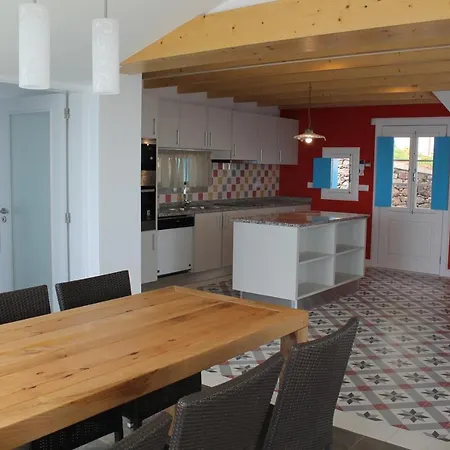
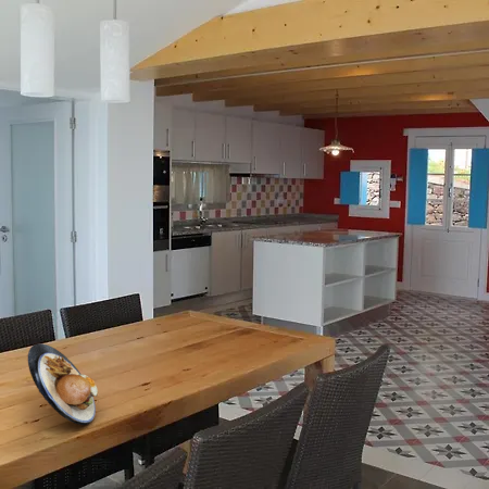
+ plate [27,342,99,426]
